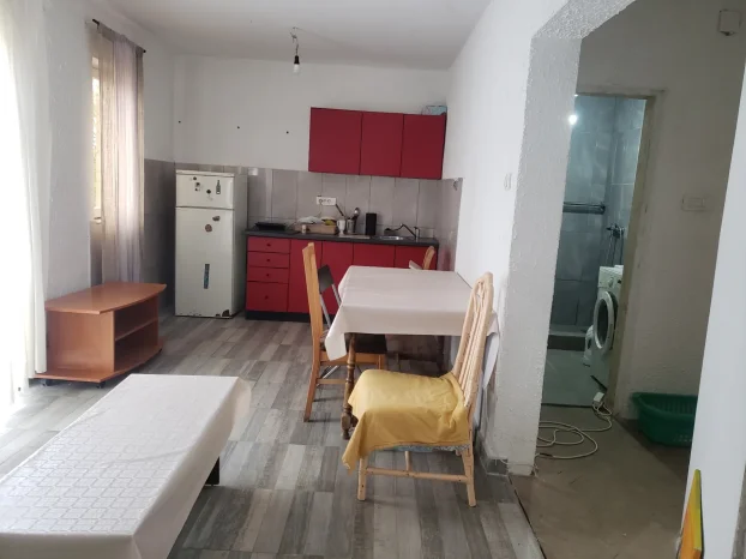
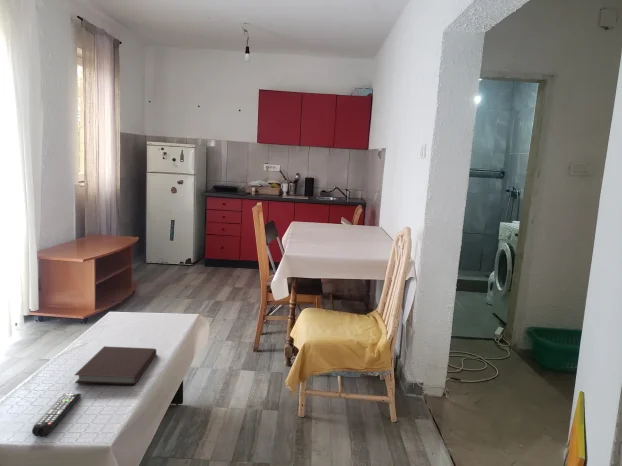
+ remote control [31,392,82,437]
+ notebook [74,345,157,386]
